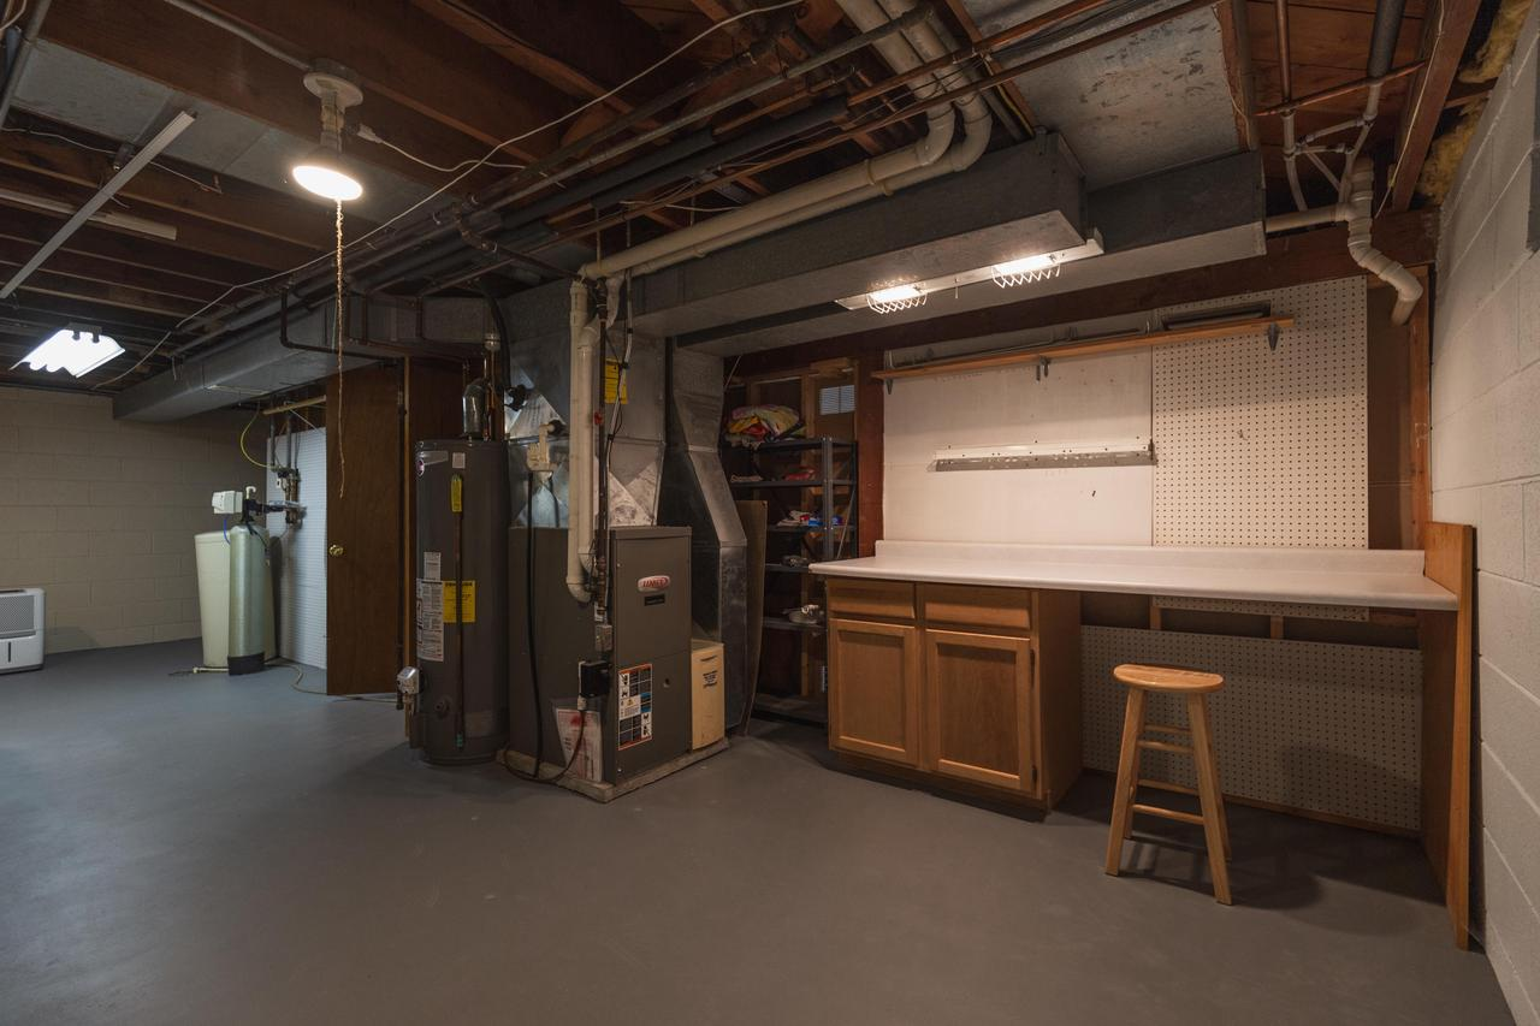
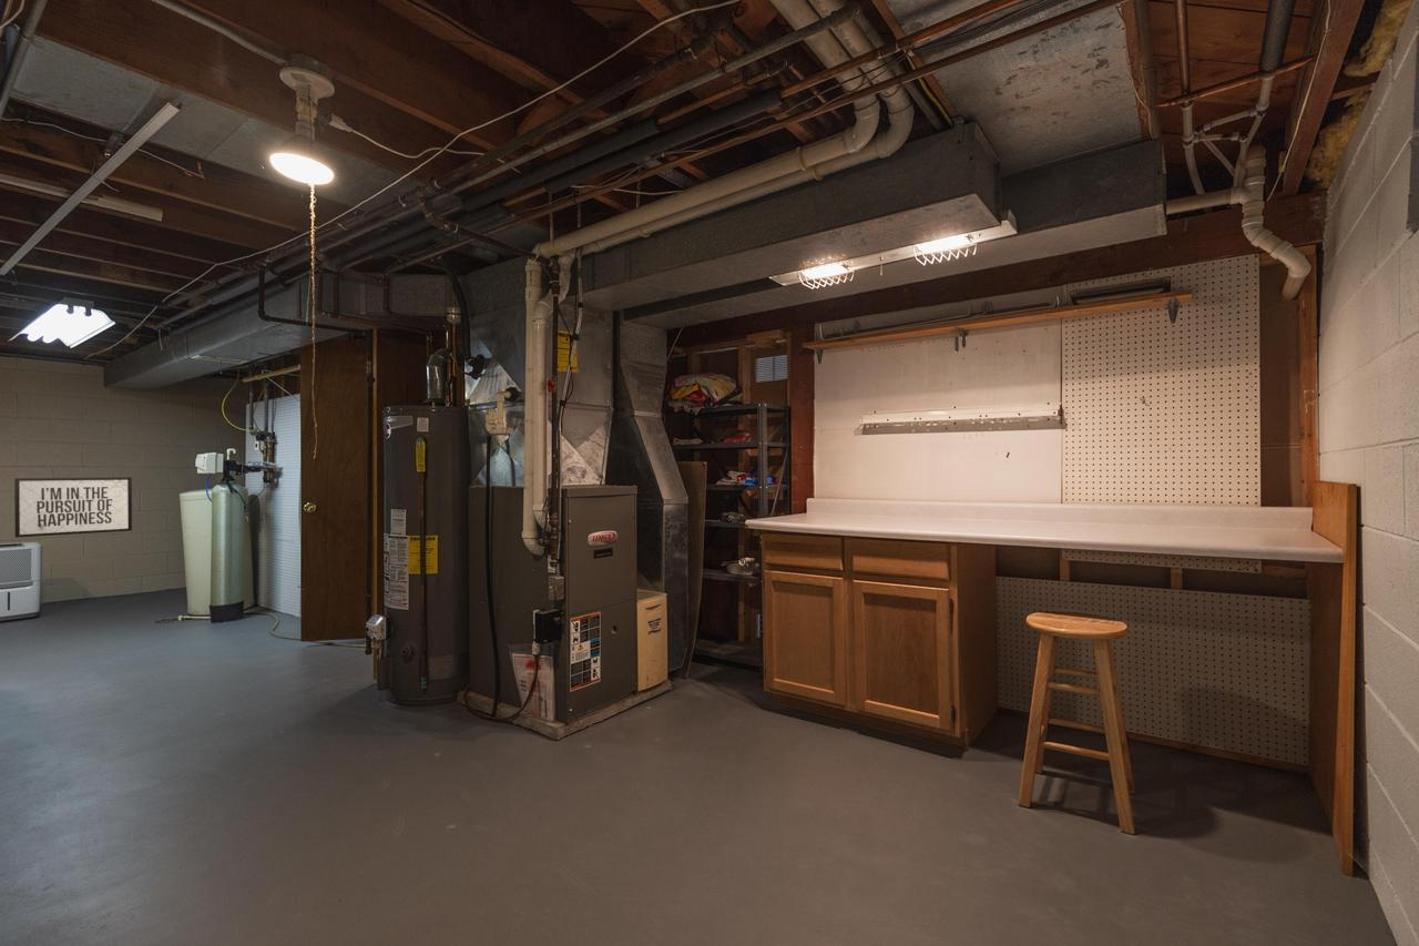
+ mirror [13,476,133,539]
